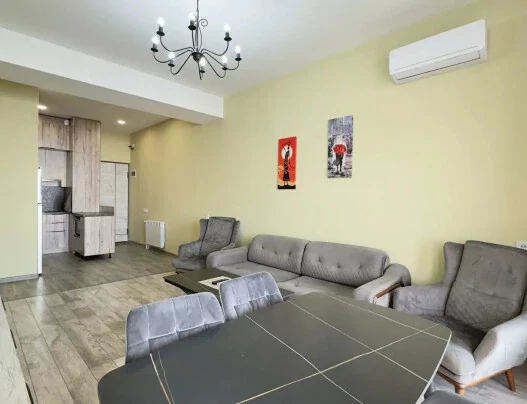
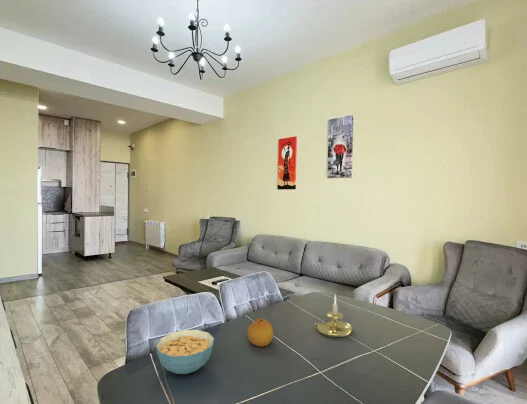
+ candle holder [315,293,353,338]
+ cereal bowl [155,329,215,375]
+ fruit [247,317,274,347]
